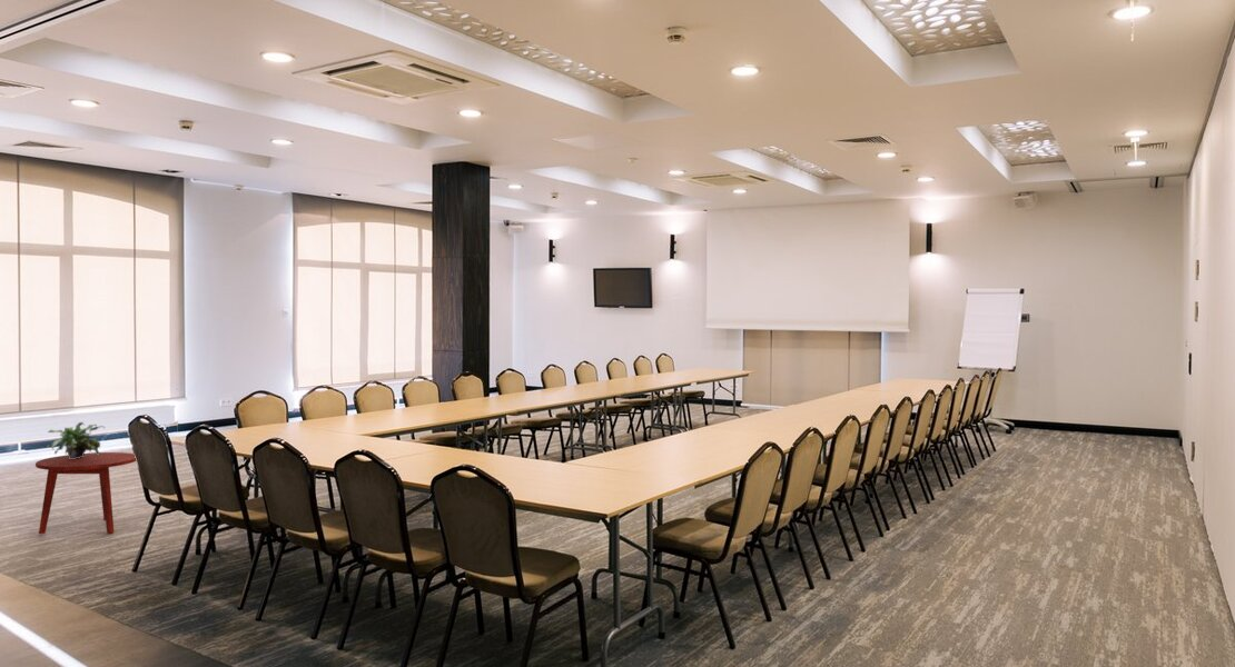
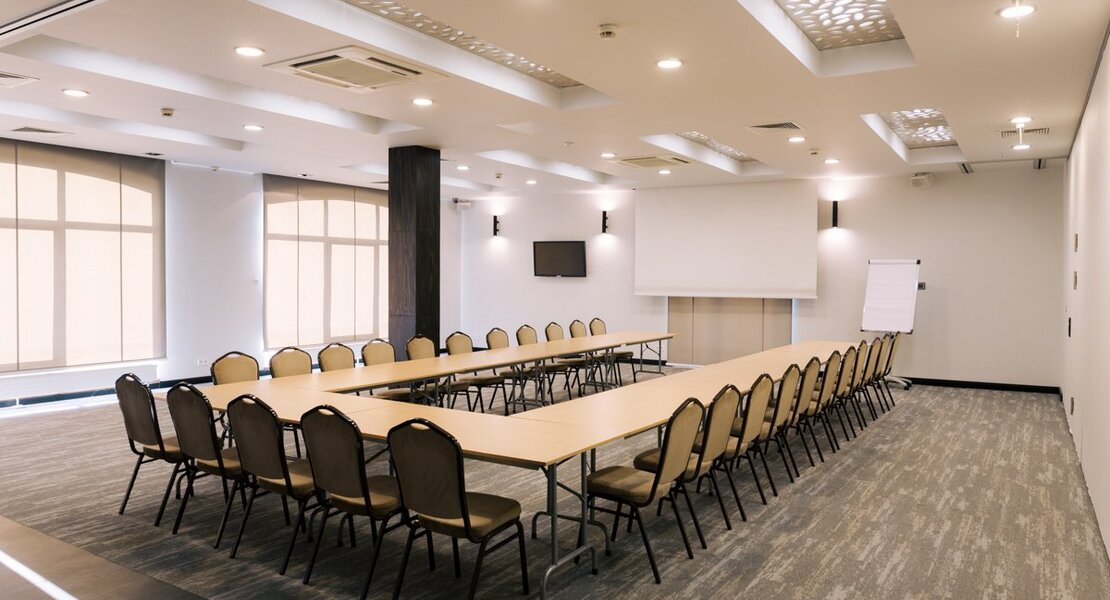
- side table [34,451,138,535]
- potted plant [46,421,106,459]
